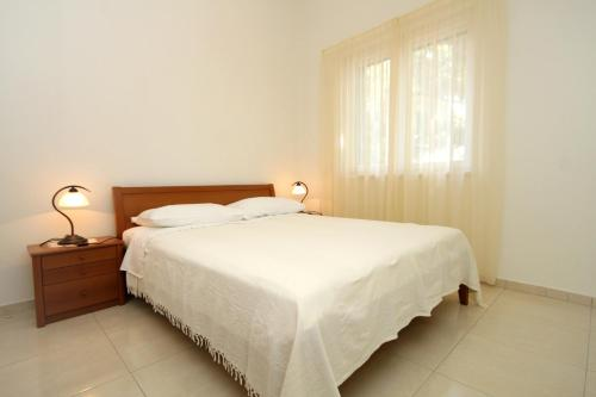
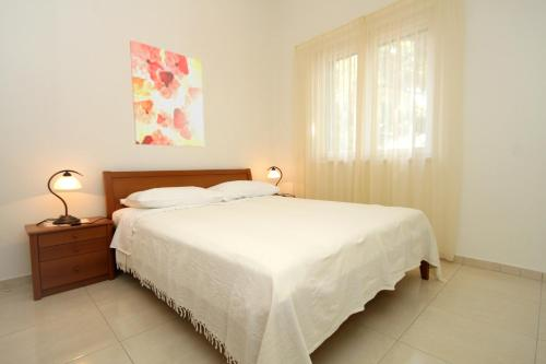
+ wall art [129,39,205,148]
